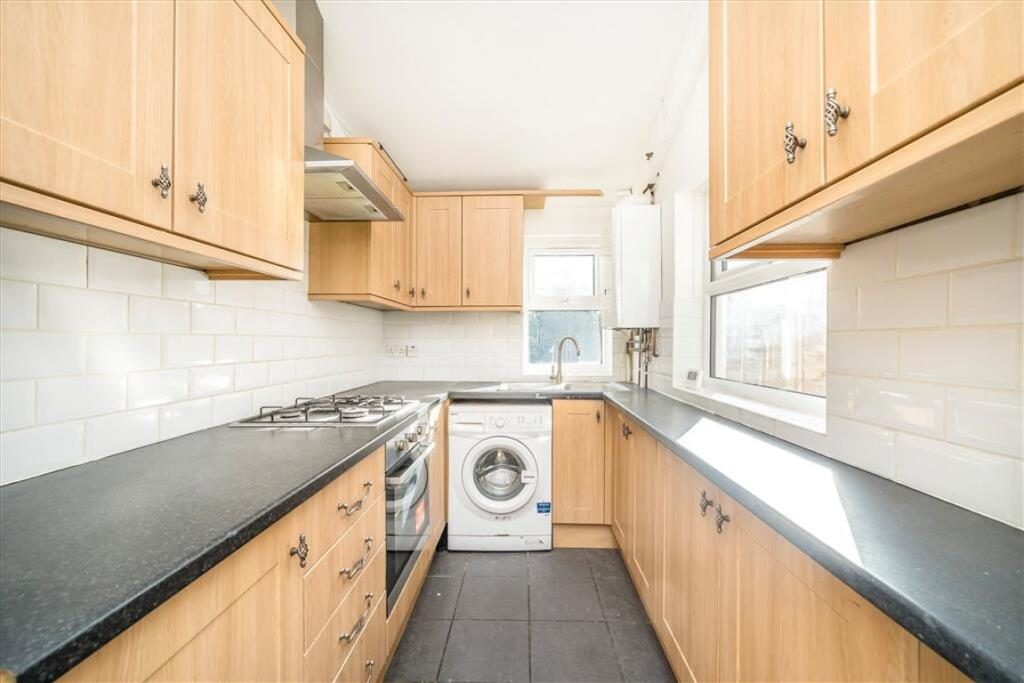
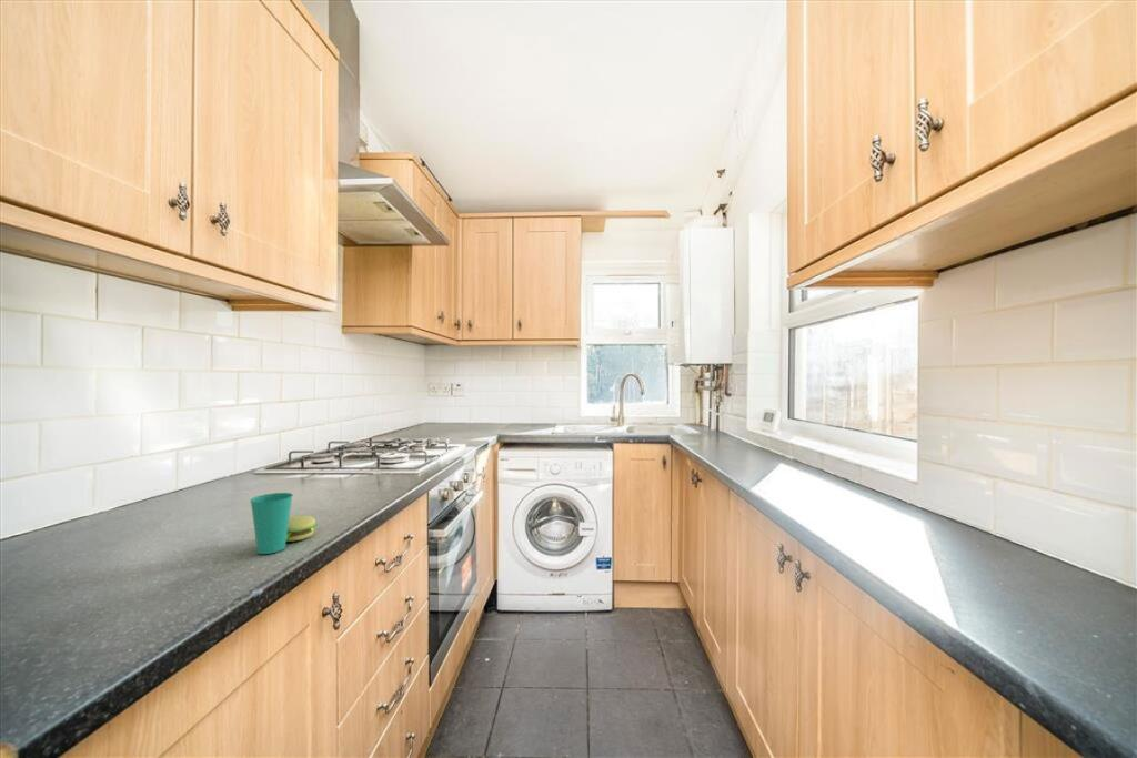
+ cup [249,492,318,555]
